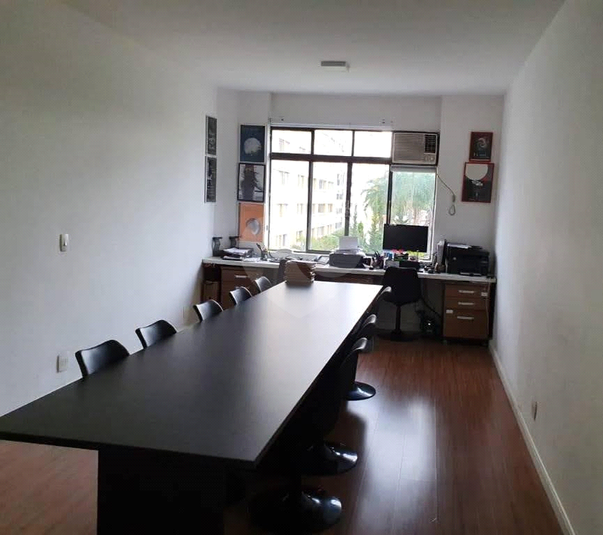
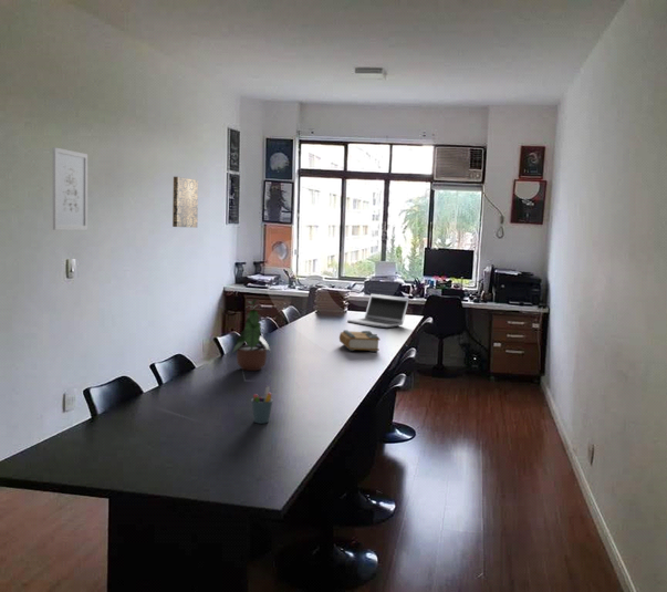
+ wall art [52,146,88,231]
+ book [338,329,382,353]
+ potted plant [231,298,271,372]
+ laptop [346,292,410,329]
+ pen holder [250,385,273,425]
+ wall art [171,176,199,229]
